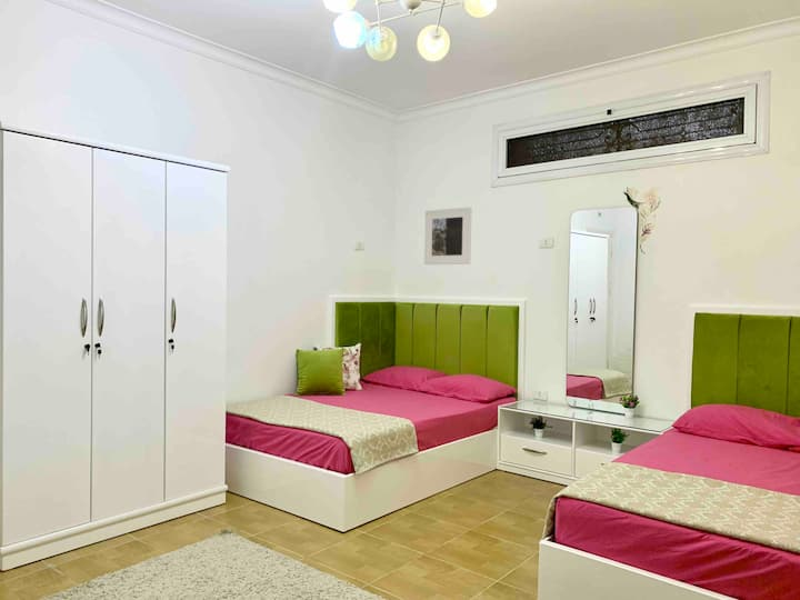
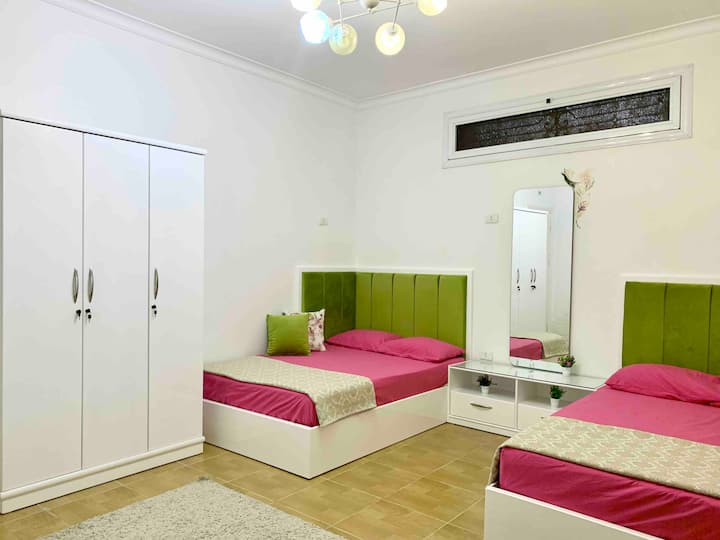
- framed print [423,207,472,266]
